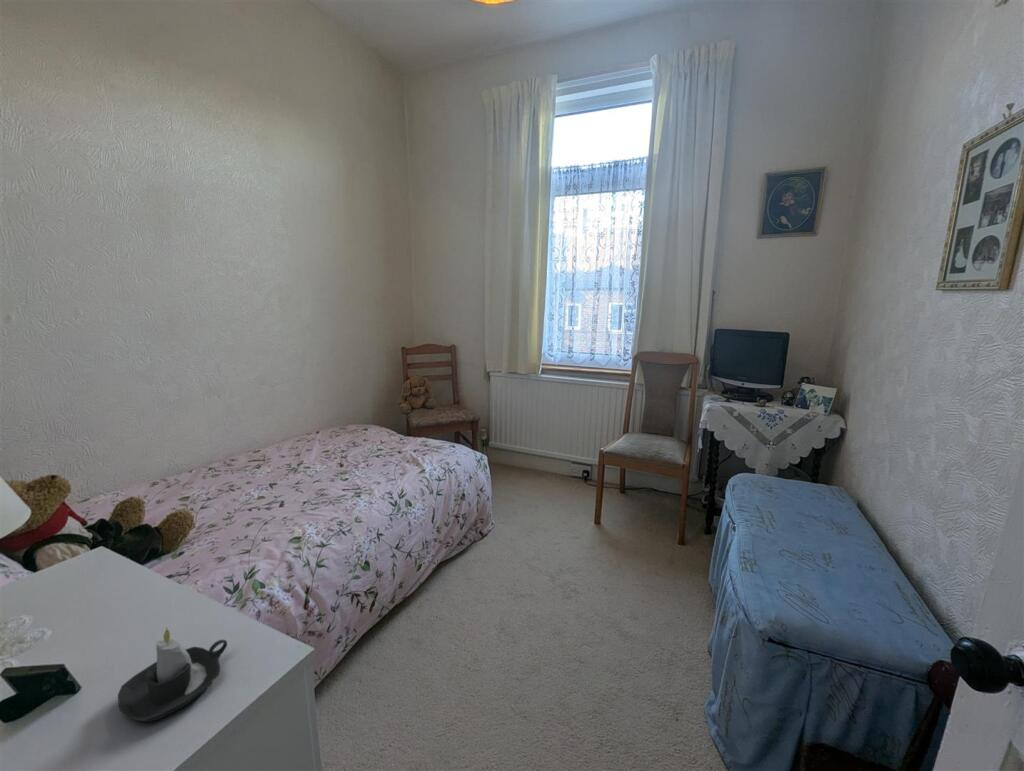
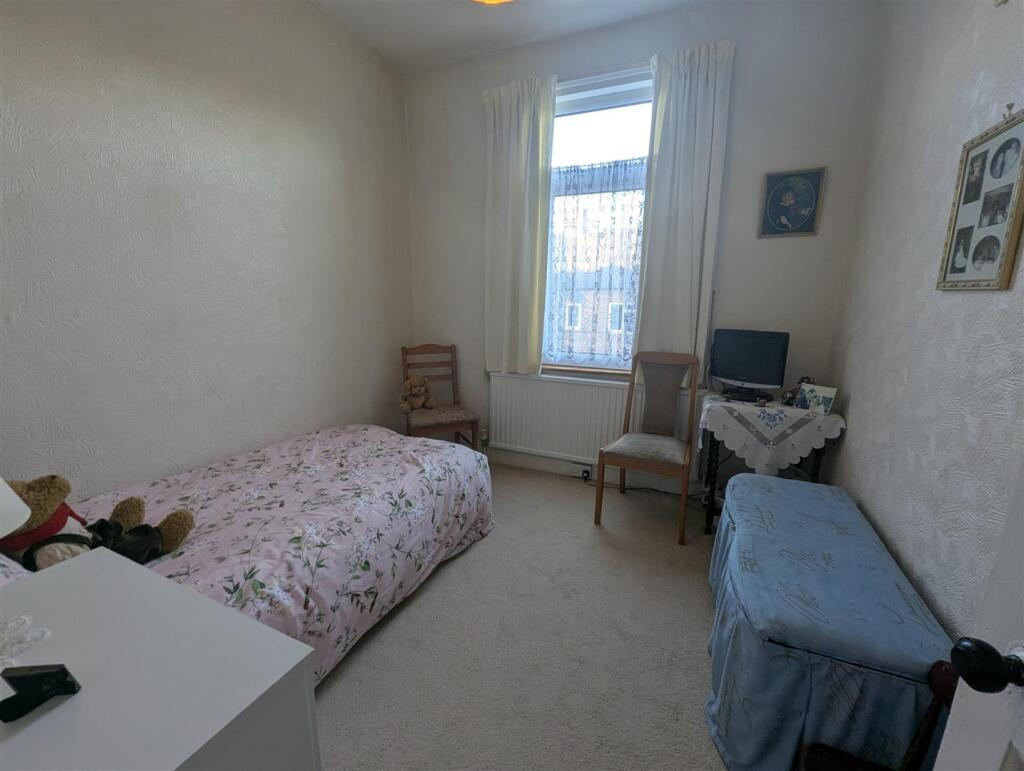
- candle [117,626,228,723]
